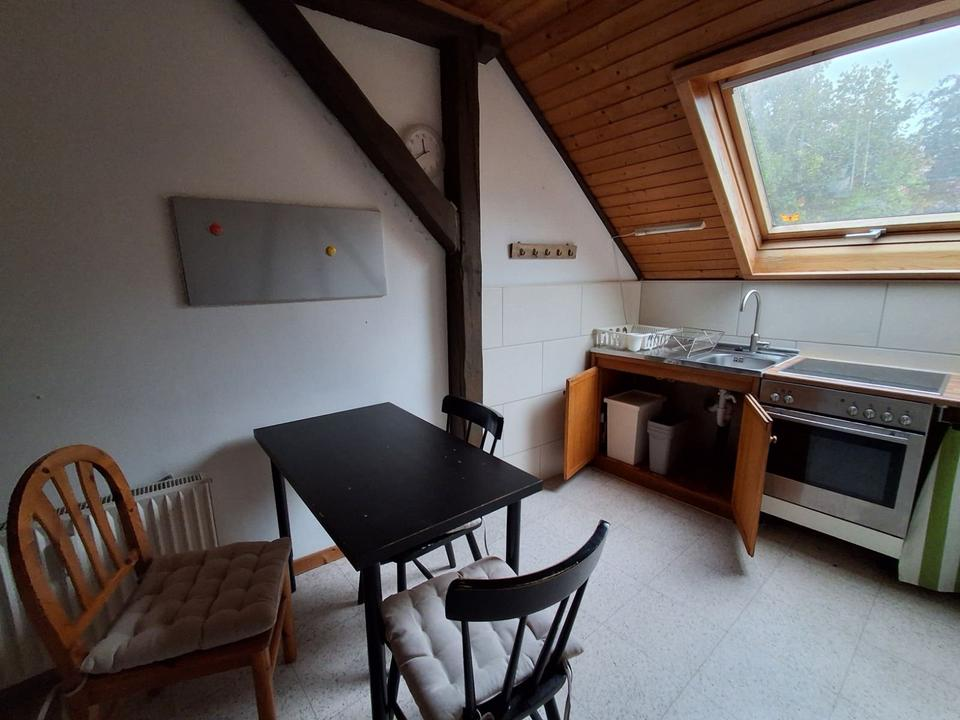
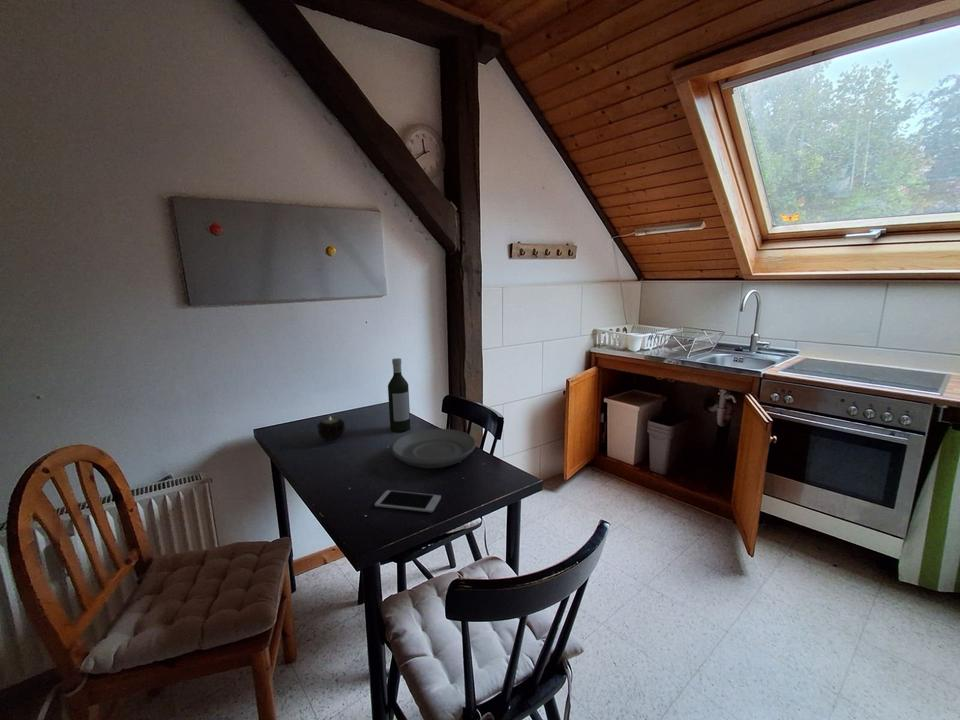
+ cell phone [374,489,442,513]
+ bottle [387,357,411,433]
+ plate [390,428,477,469]
+ candle [316,415,346,444]
